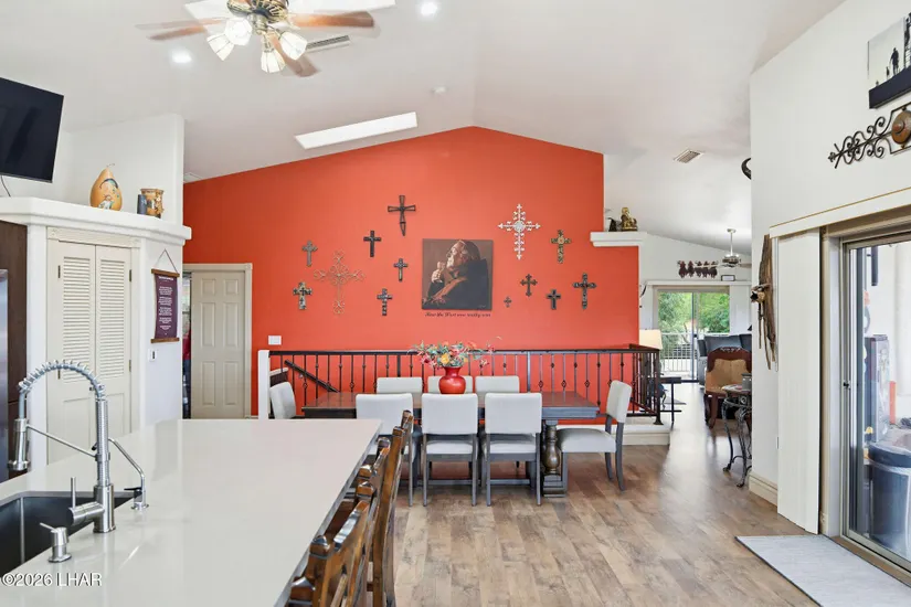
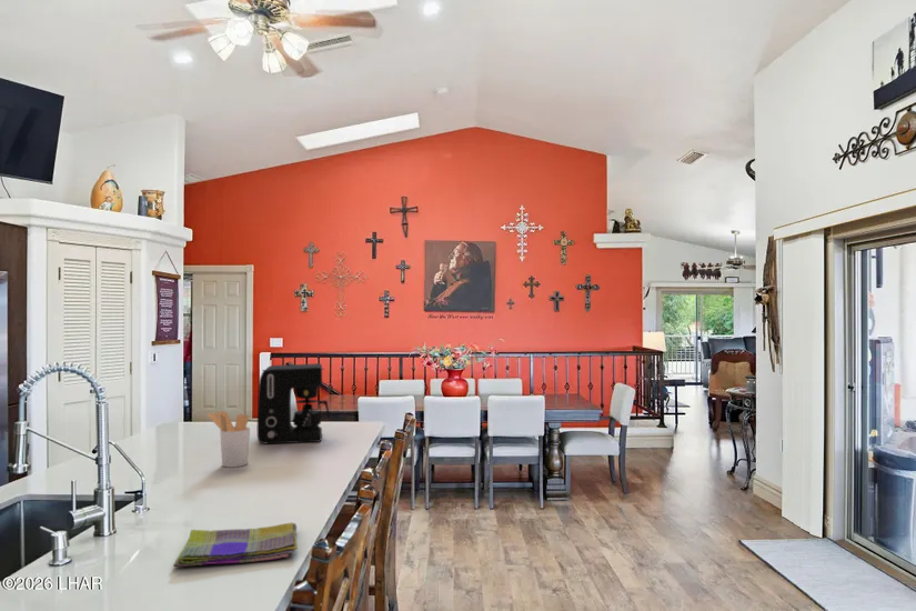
+ utensil holder [207,410,251,469]
+ coffee maker [256,362,331,444]
+ dish towel [172,521,299,568]
